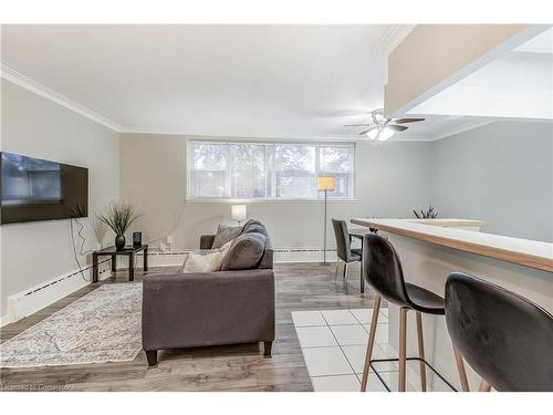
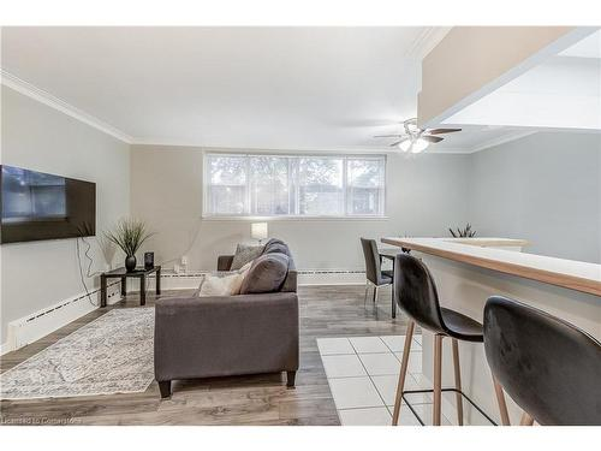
- floor lamp [316,175,336,267]
